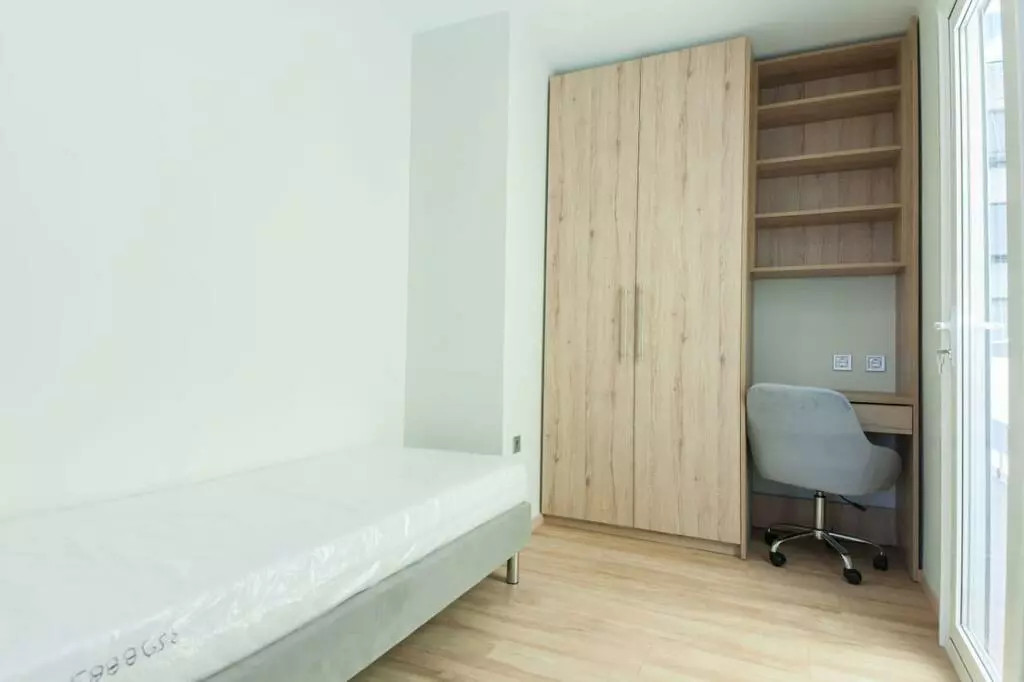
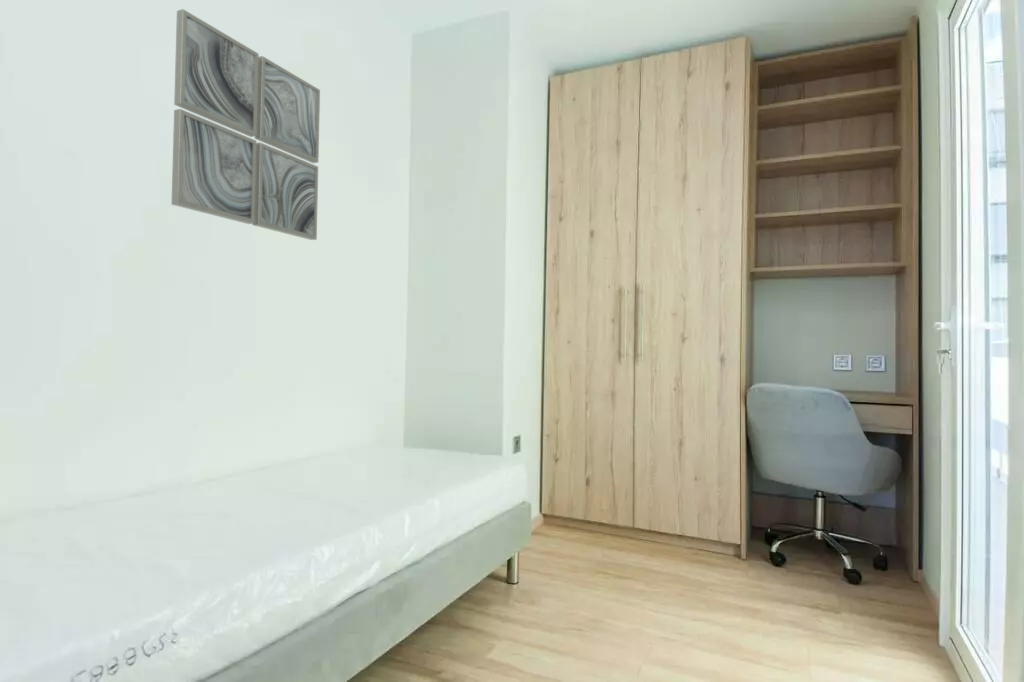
+ wall art [170,8,321,241]
